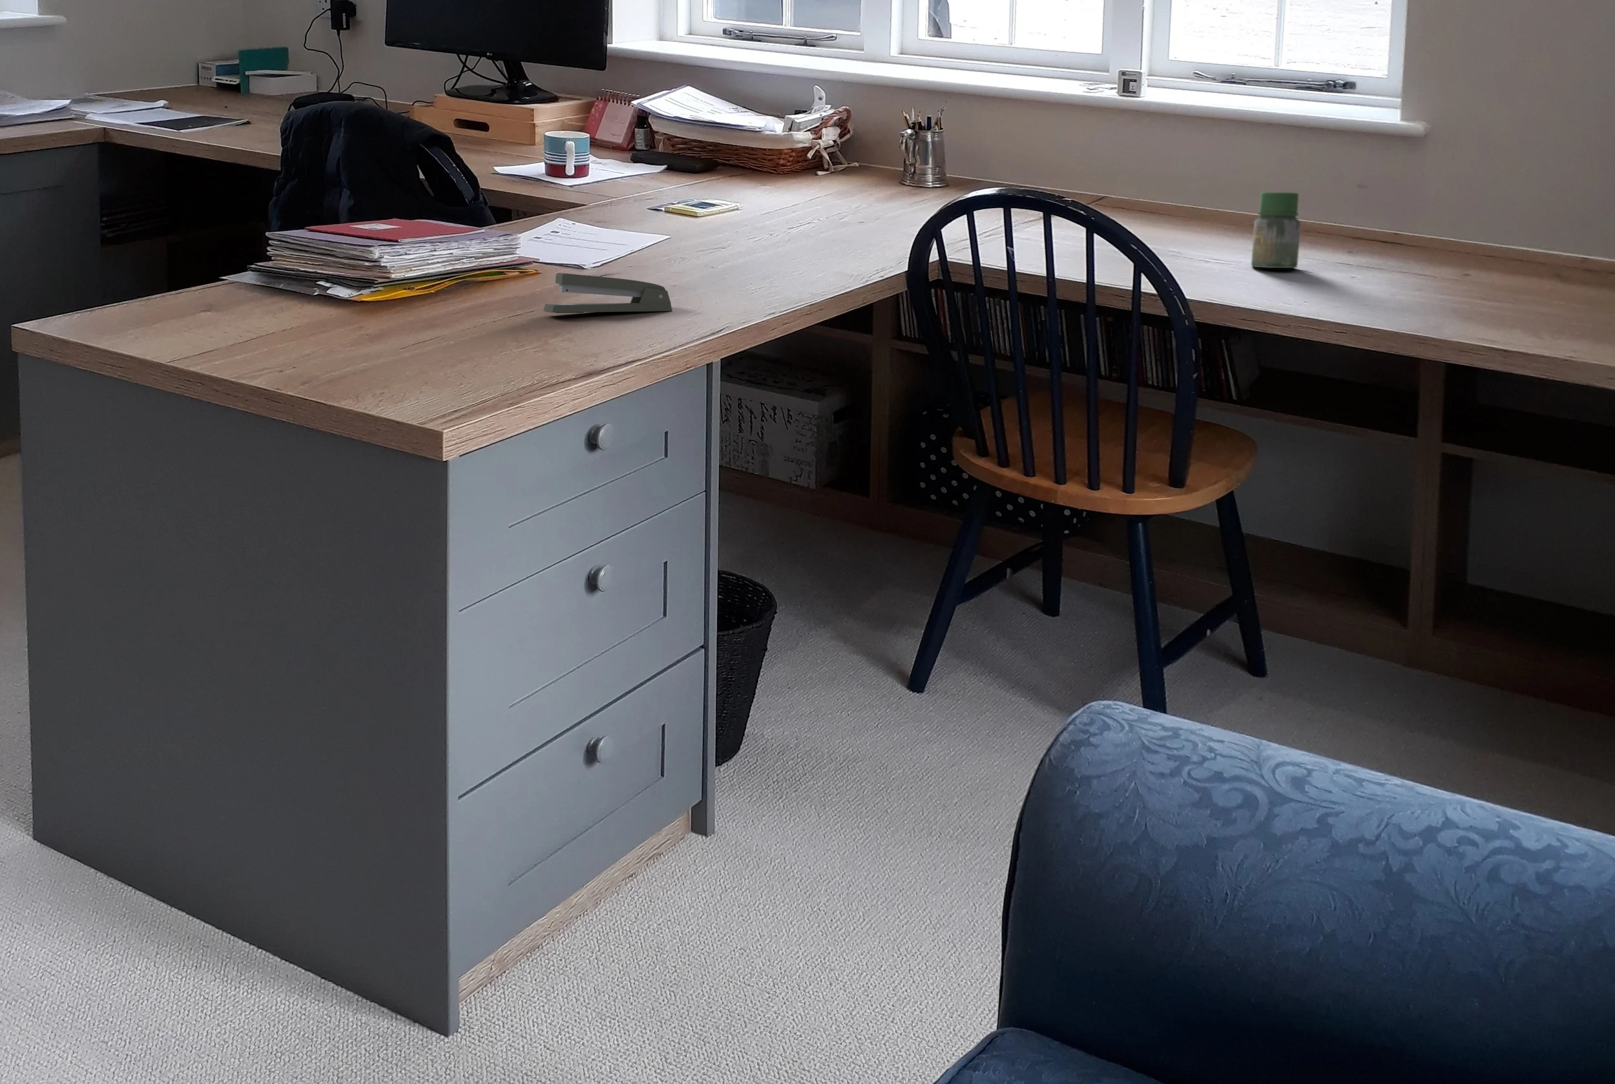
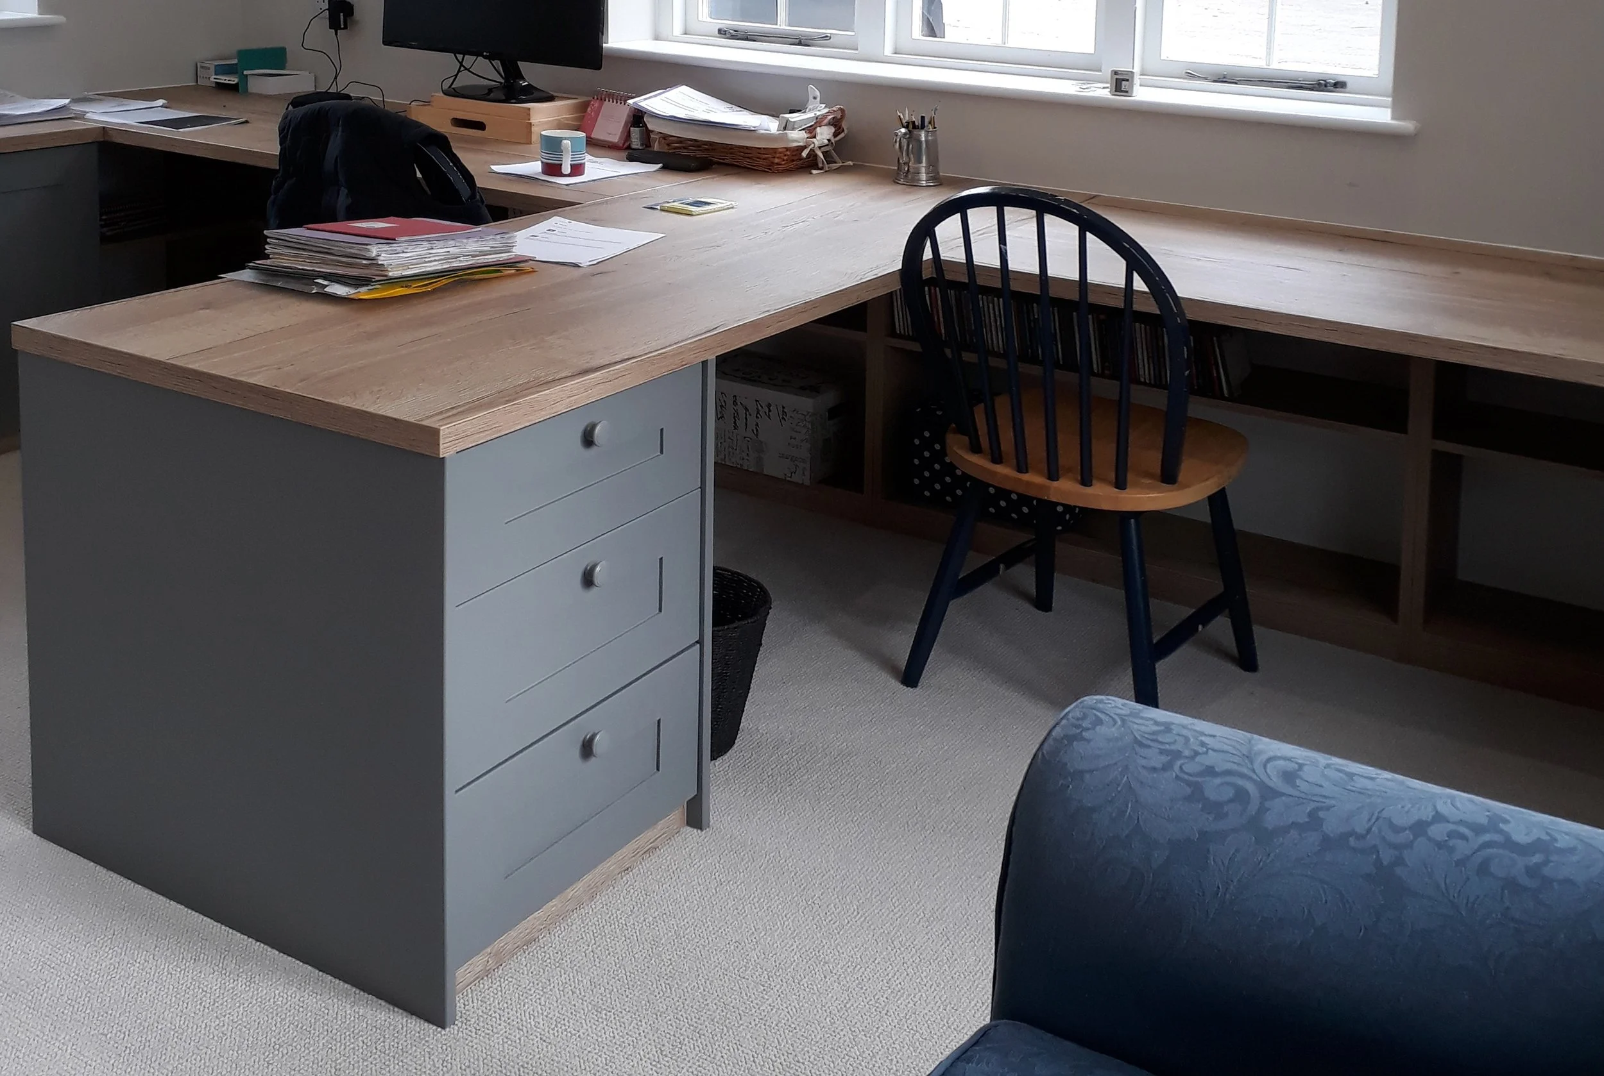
- jar [1251,191,1302,269]
- stapler [543,272,673,315]
